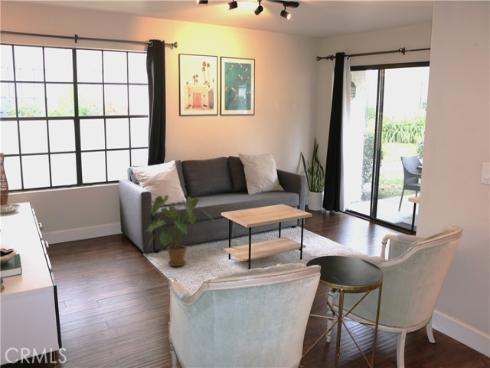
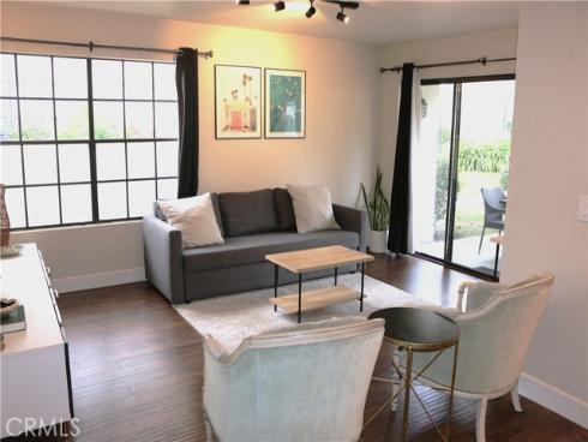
- house plant [146,194,215,267]
